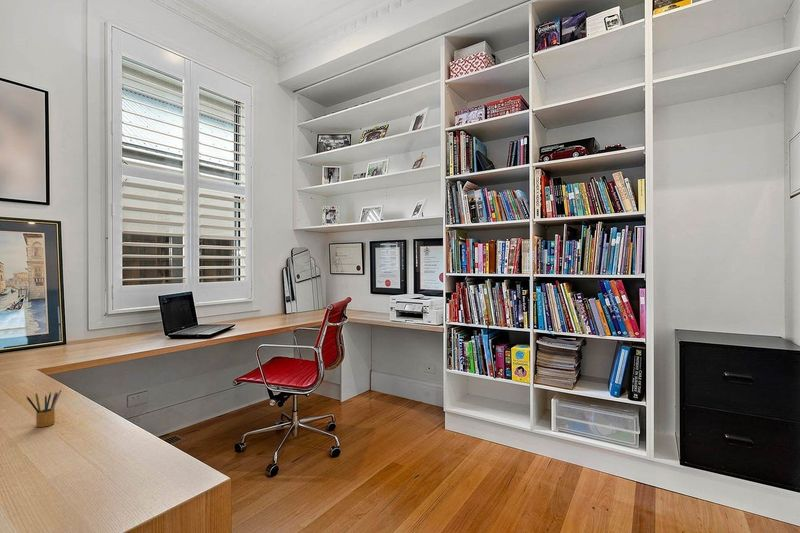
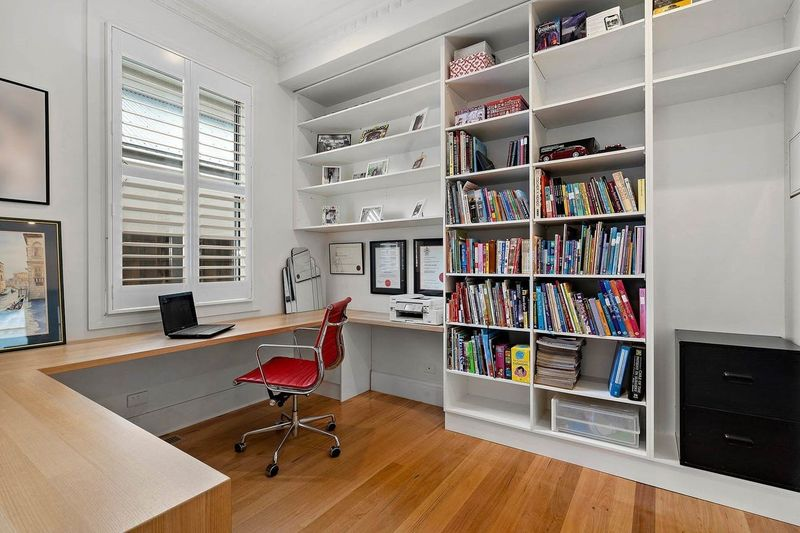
- pencil box [26,389,62,428]
